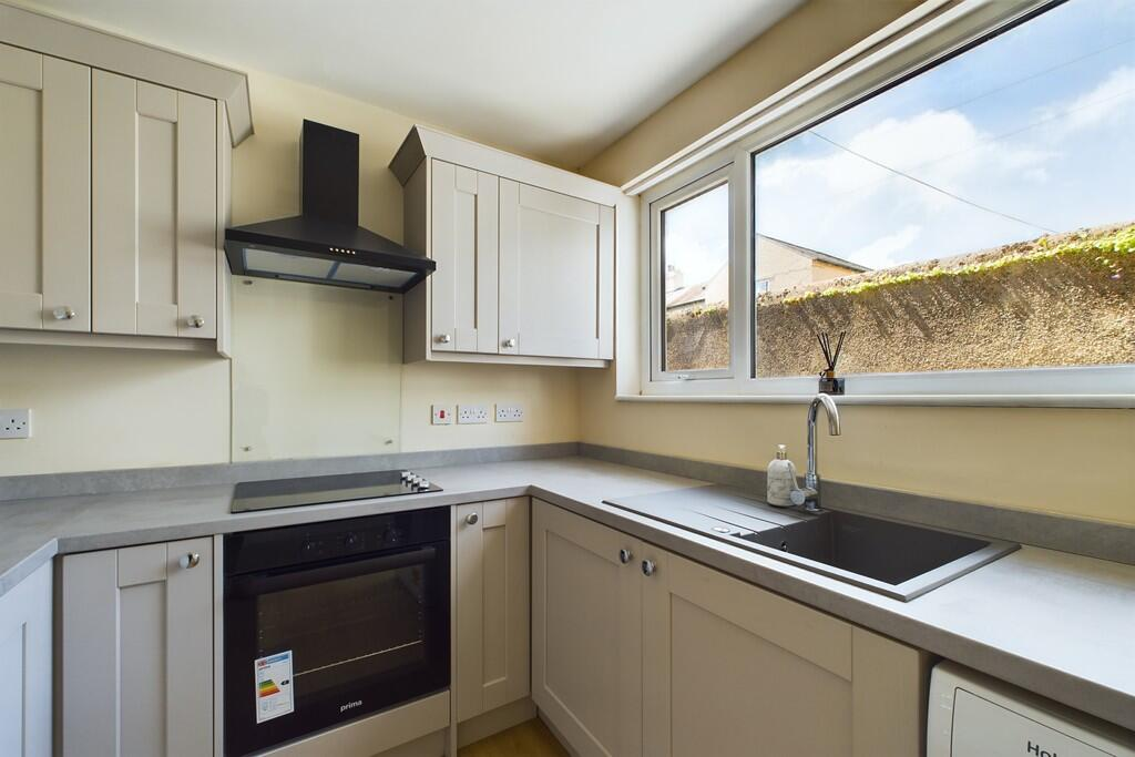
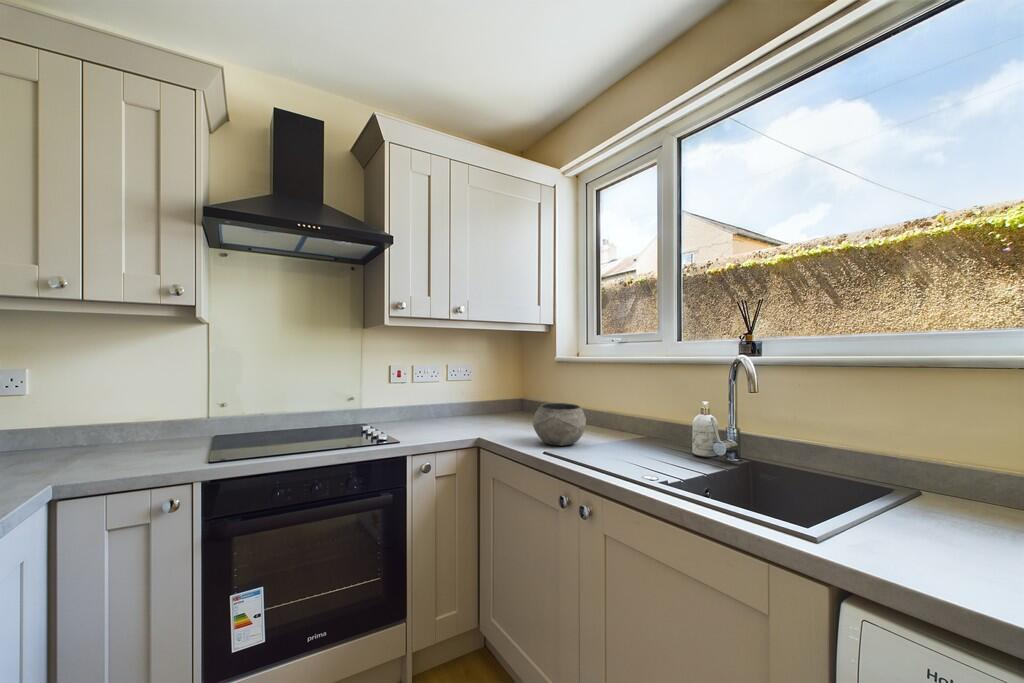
+ bowl [532,402,587,447]
